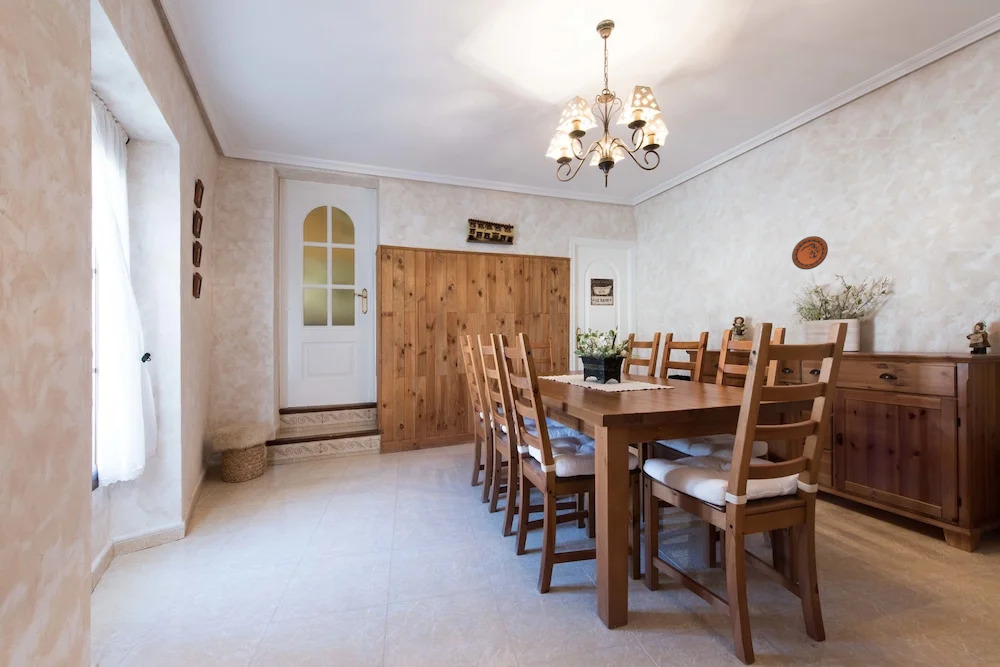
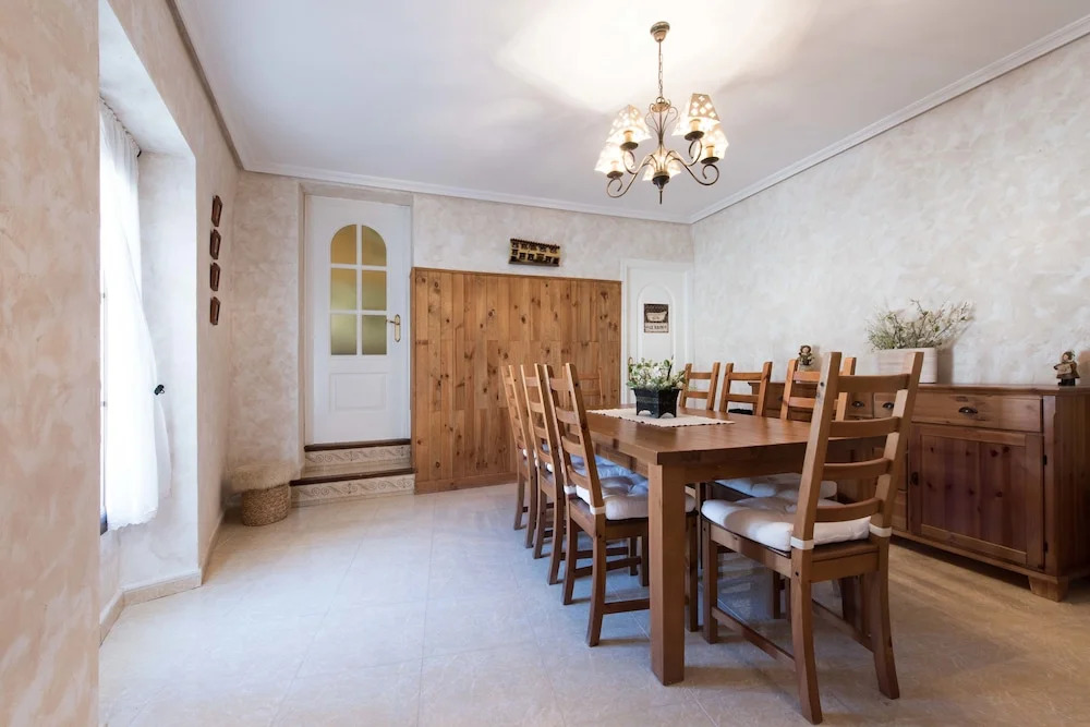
- decorative plate [791,235,829,271]
